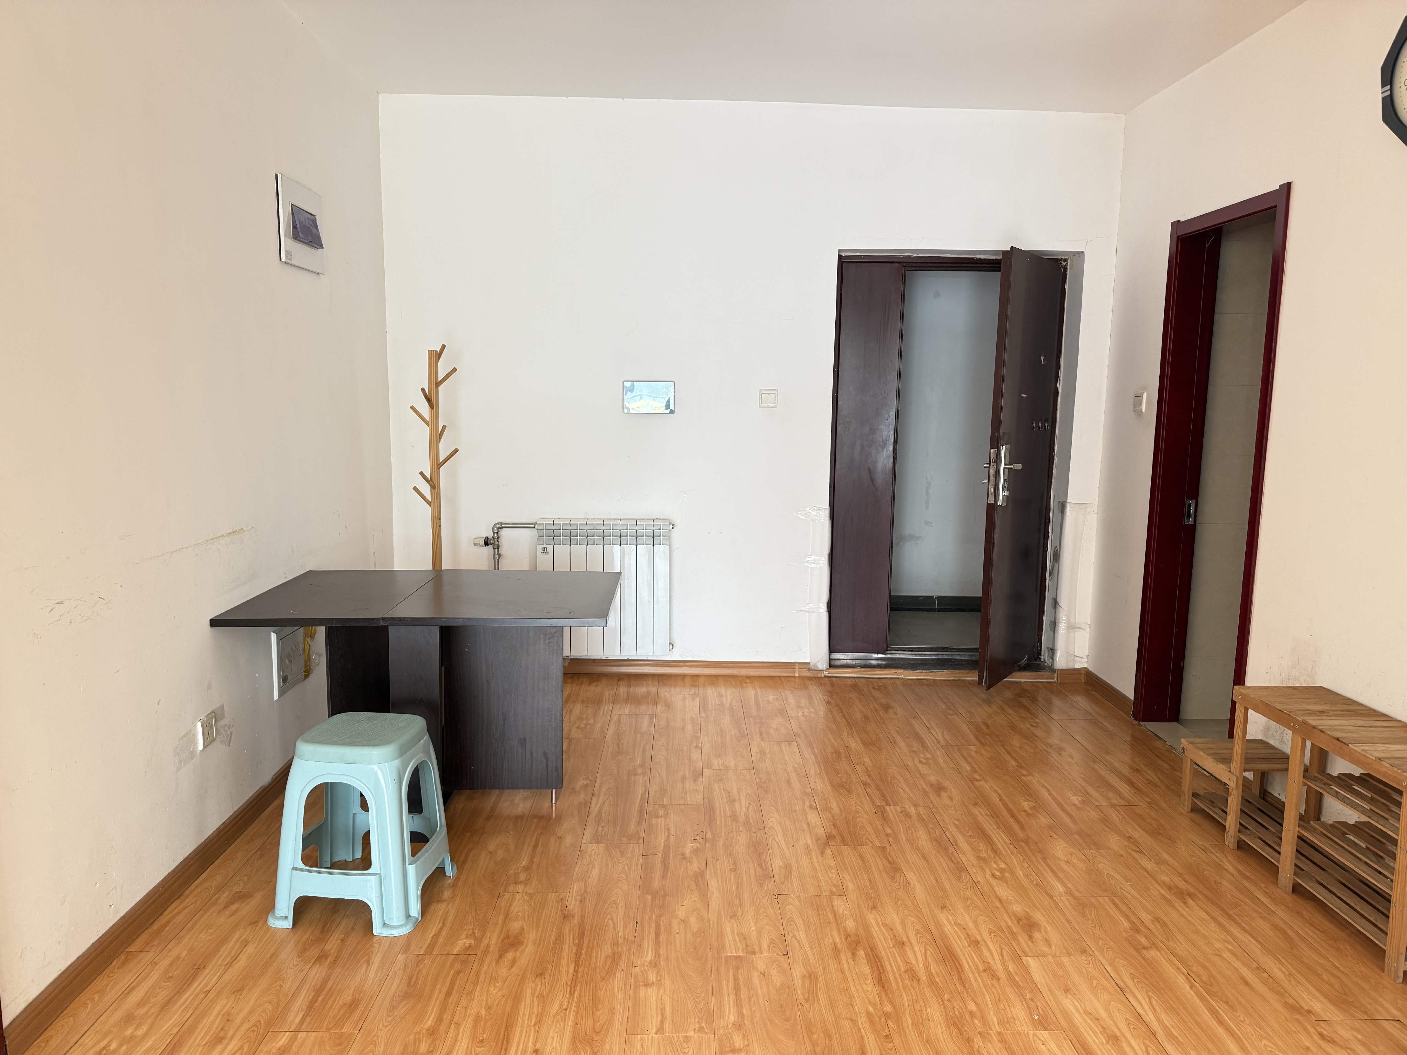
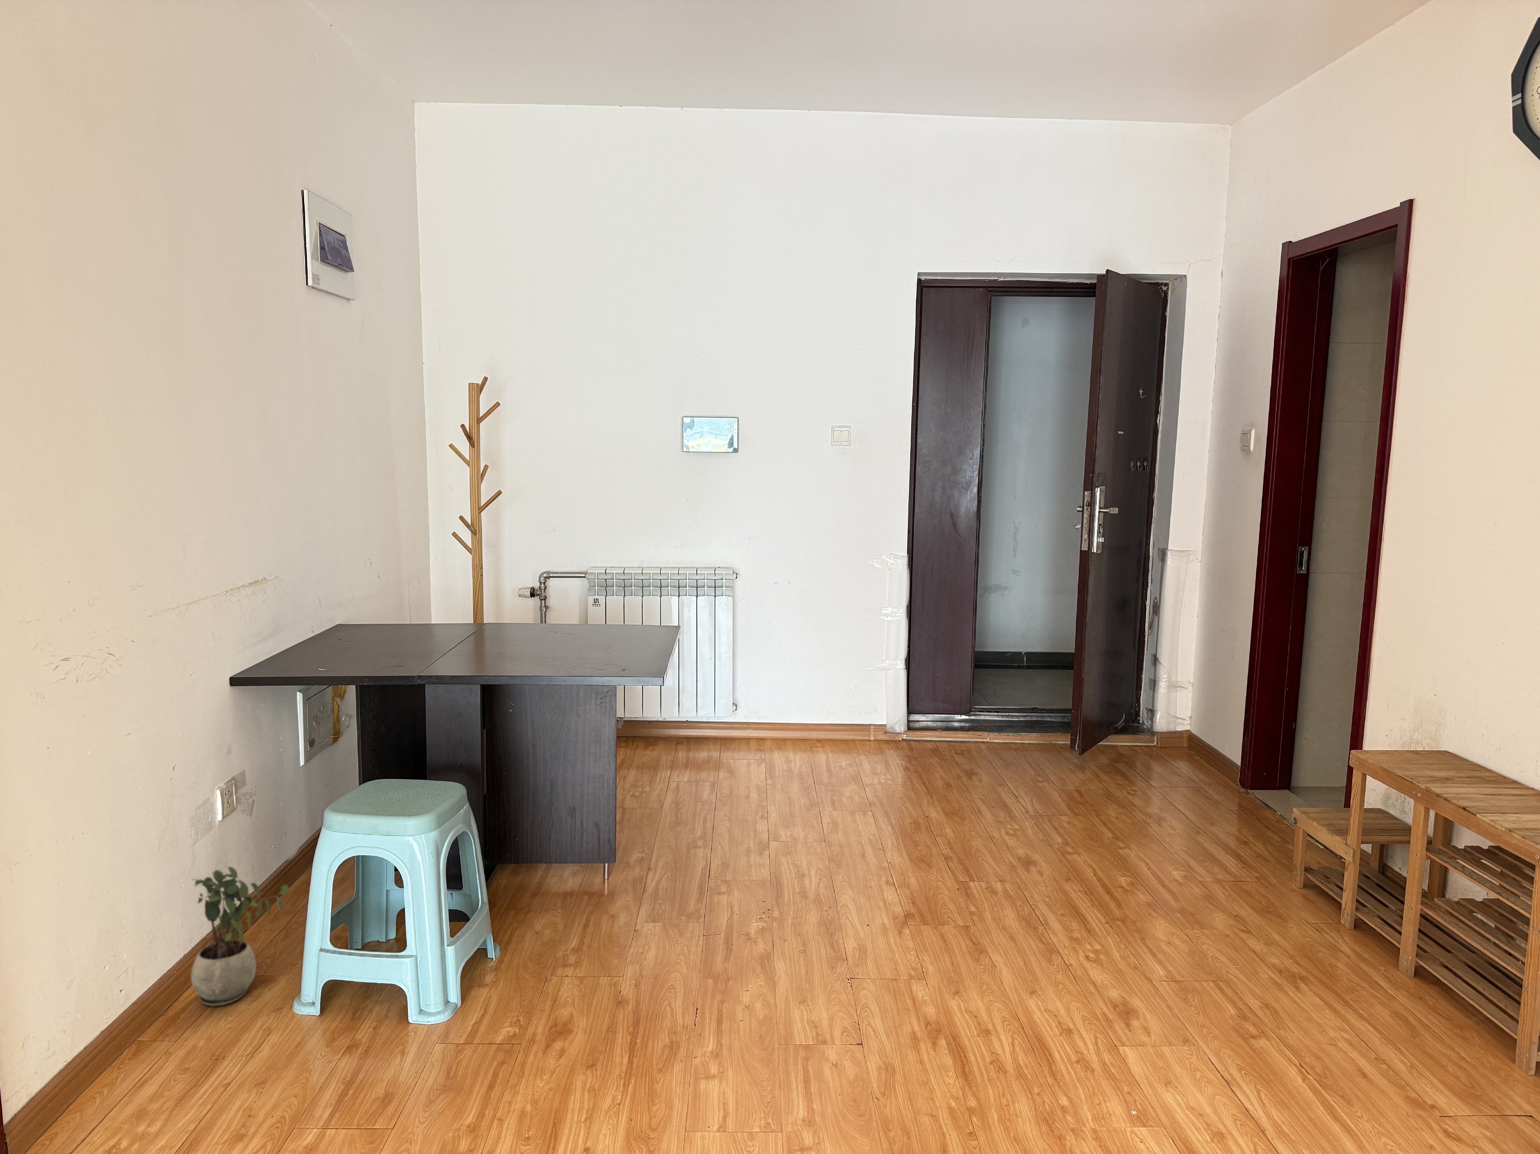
+ potted plant [190,867,289,1006]
